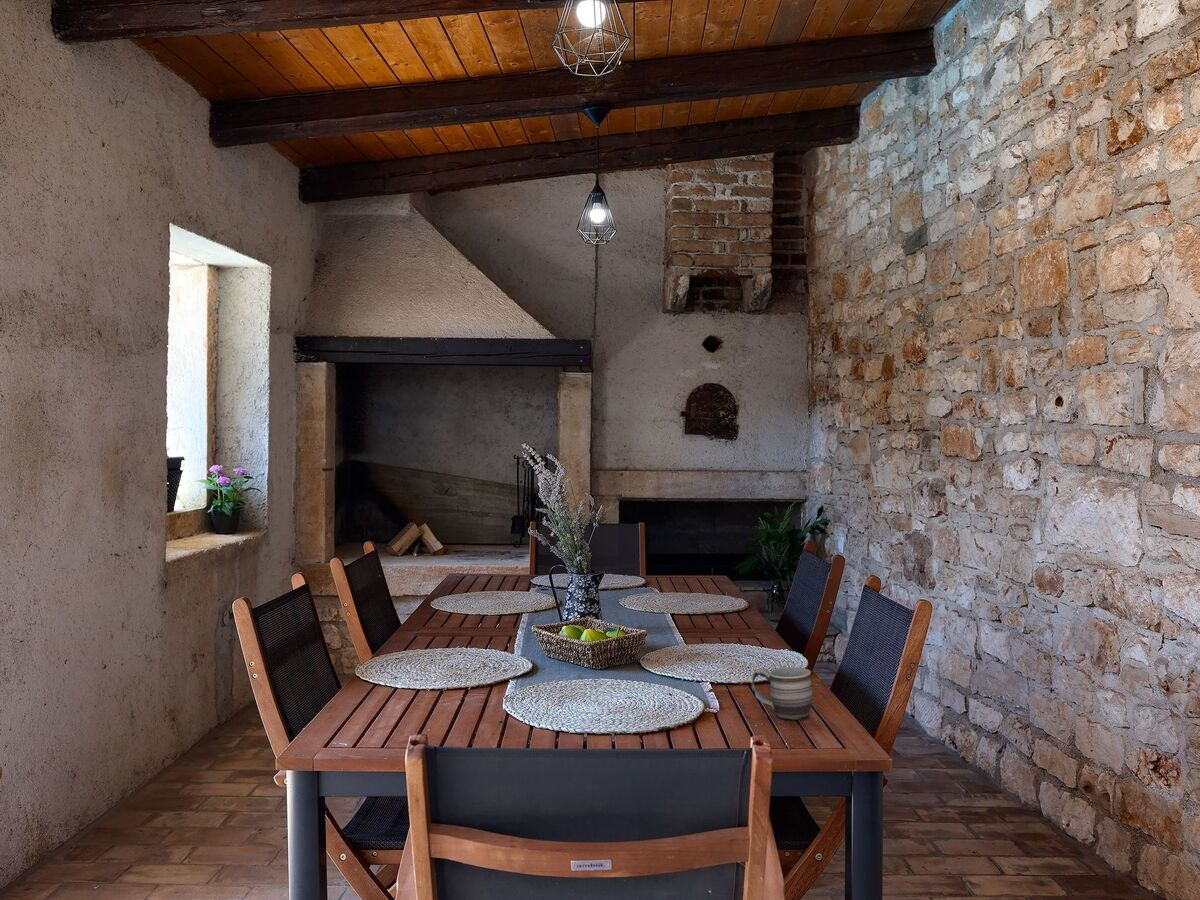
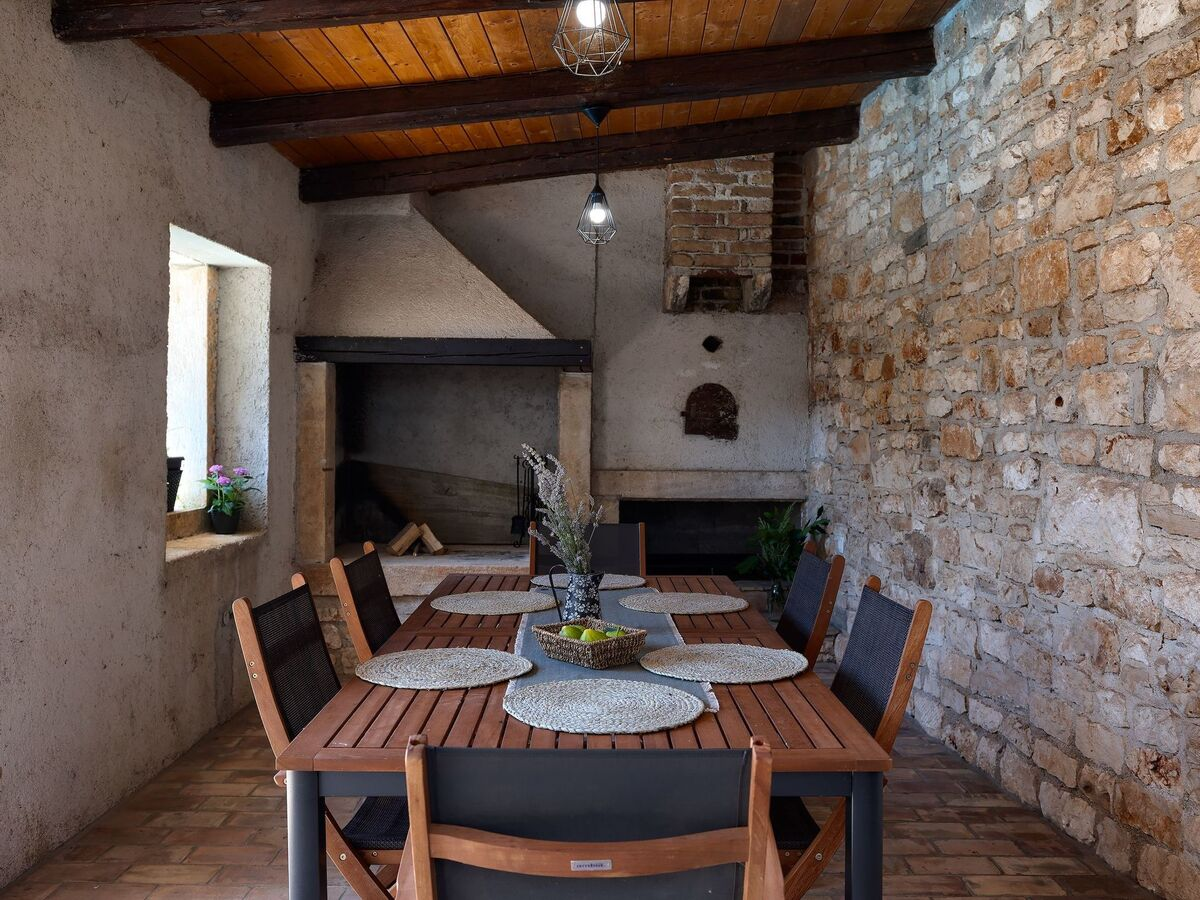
- mug [751,666,814,721]
